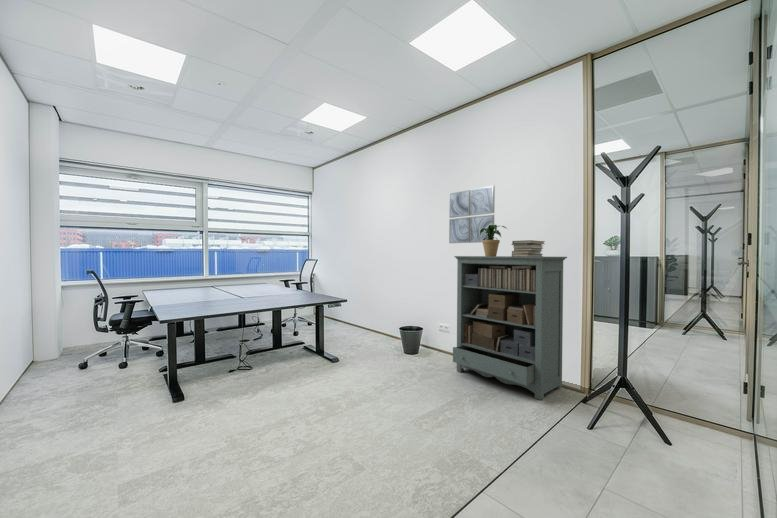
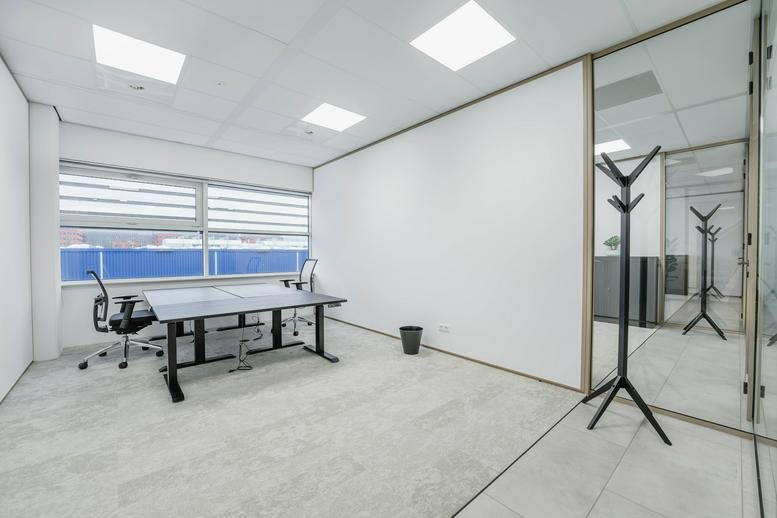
- wall art [448,185,496,244]
- potted plant [474,224,508,256]
- bookshelf [452,255,568,401]
- book stack [511,239,546,257]
